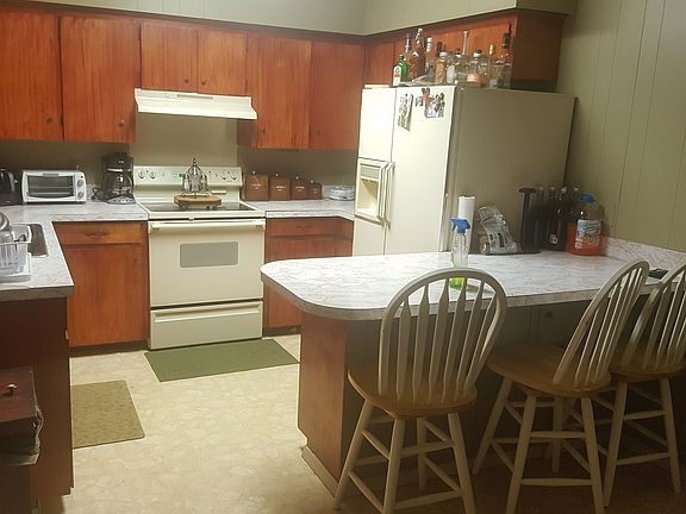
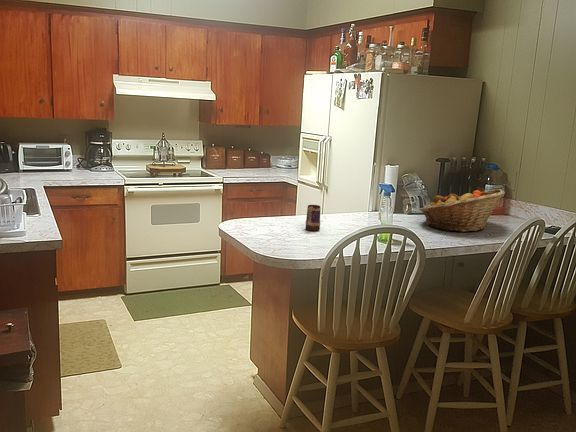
+ fruit basket [419,188,506,233]
+ mug [305,204,322,232]
